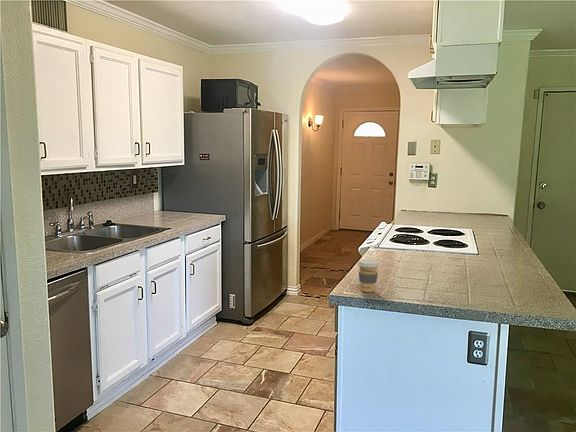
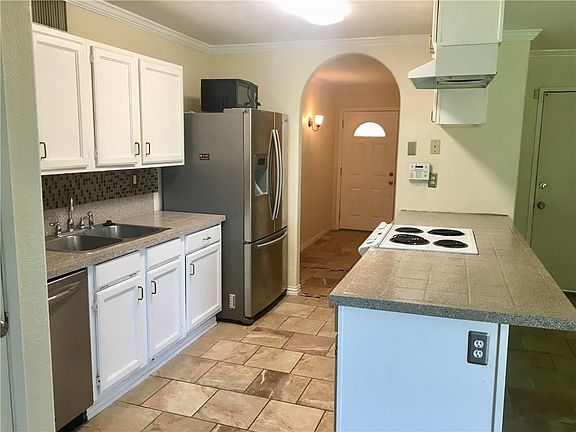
- coffee cup [356,259,381,293]
